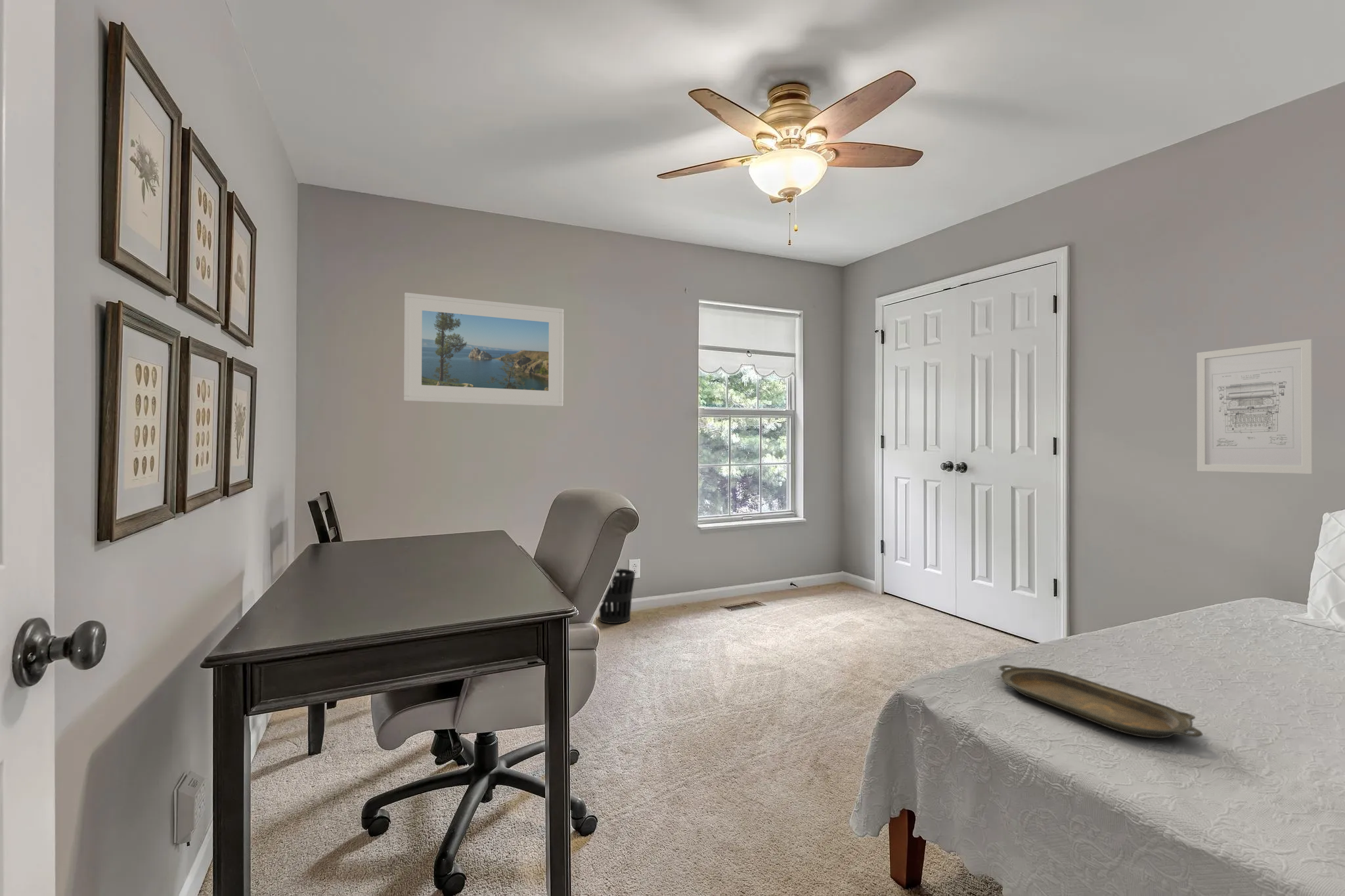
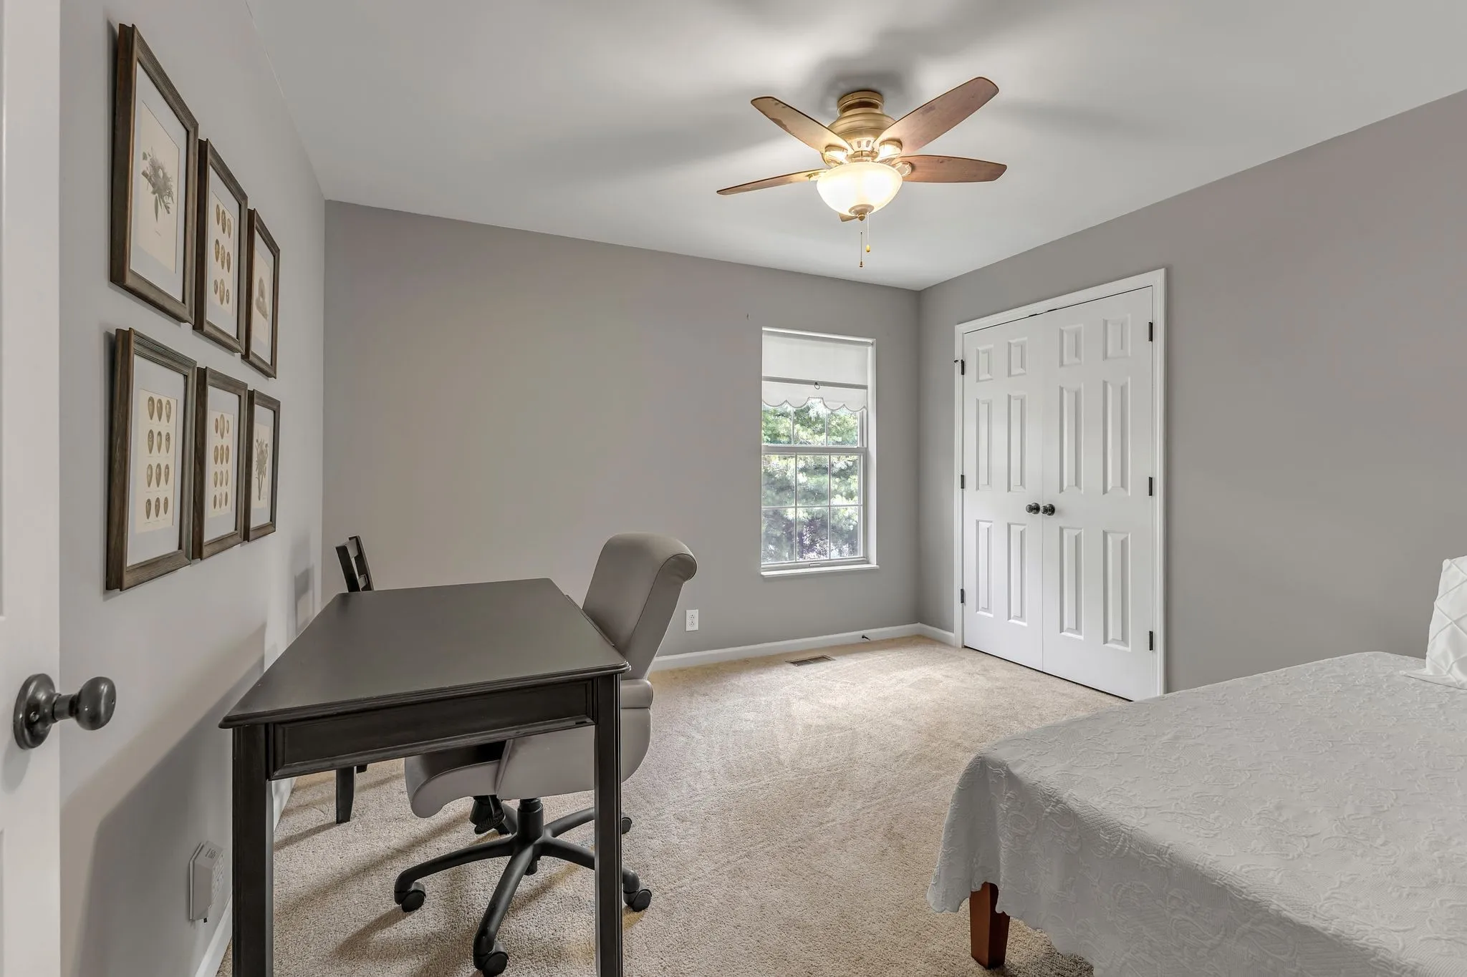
- serving tray [998,664,1203,739]
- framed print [403,292,564,407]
- wall art [1196,339,1314,475]
- wastebasket [598,568,636,624]
